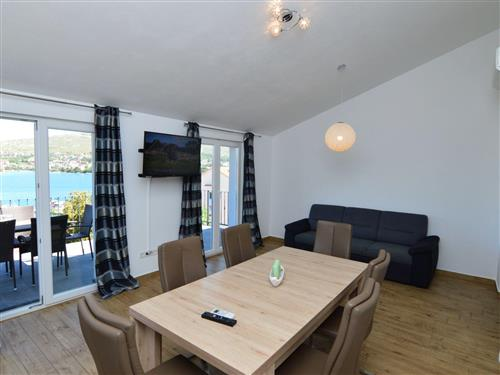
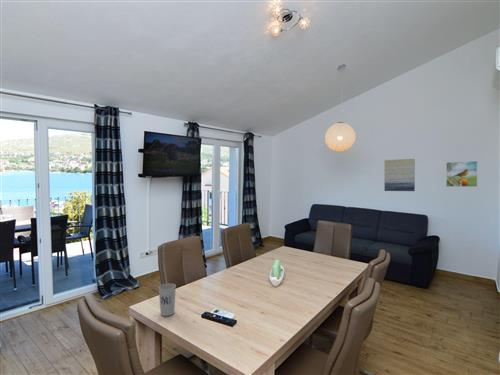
+ cup [158,282,177,317]
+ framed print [445,160,478,188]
+ wall art [383,158,416,192]
